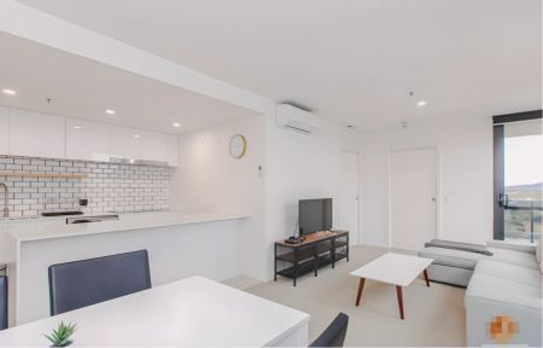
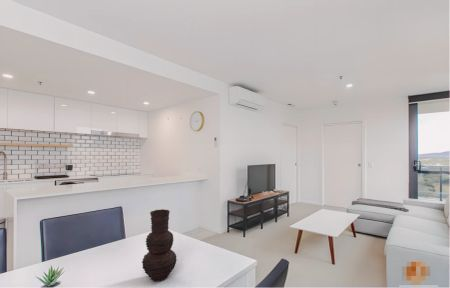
+ vase [141,208,177,282]
